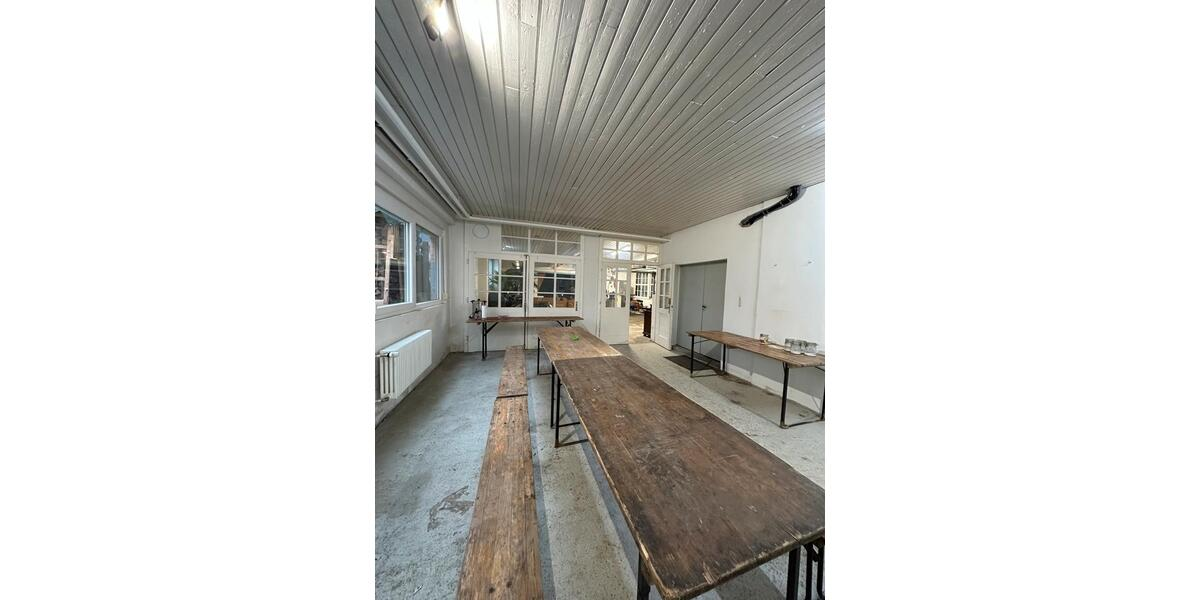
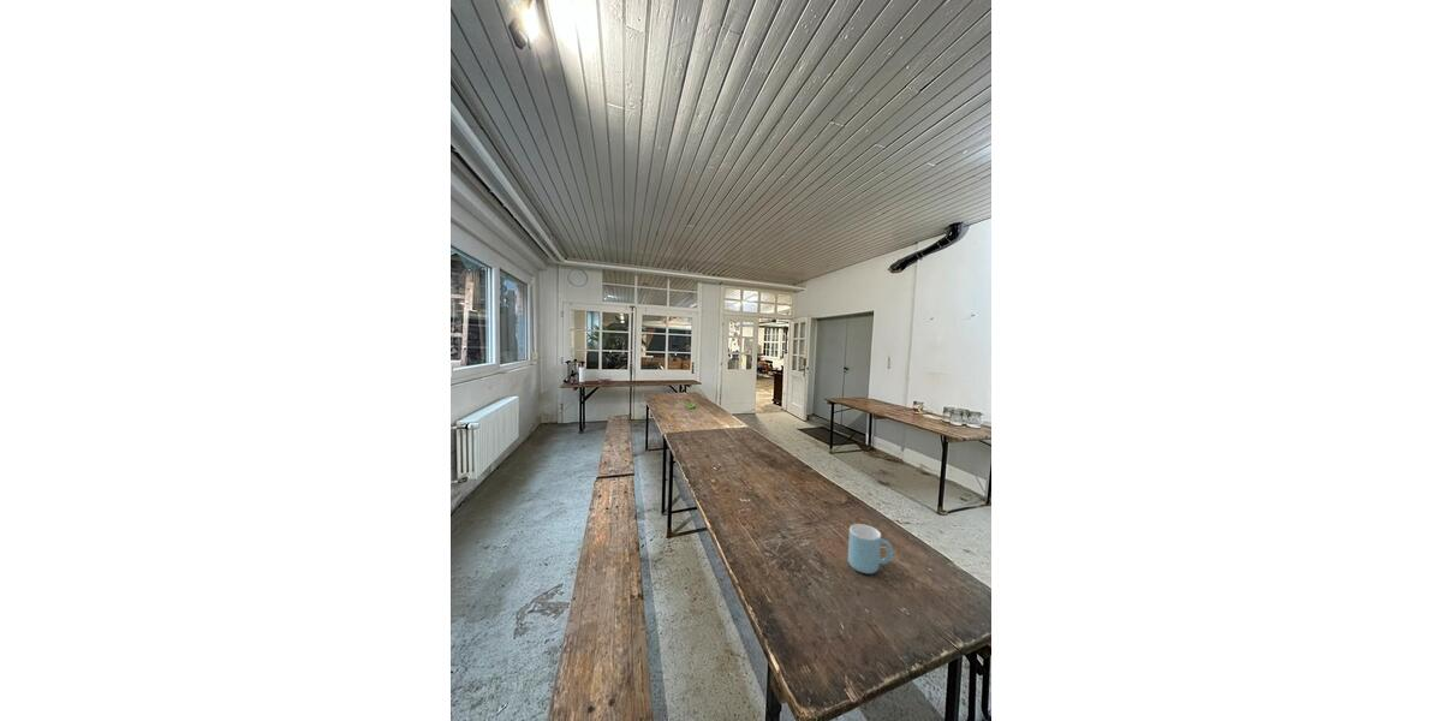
+ mug [847,523,894,574]
